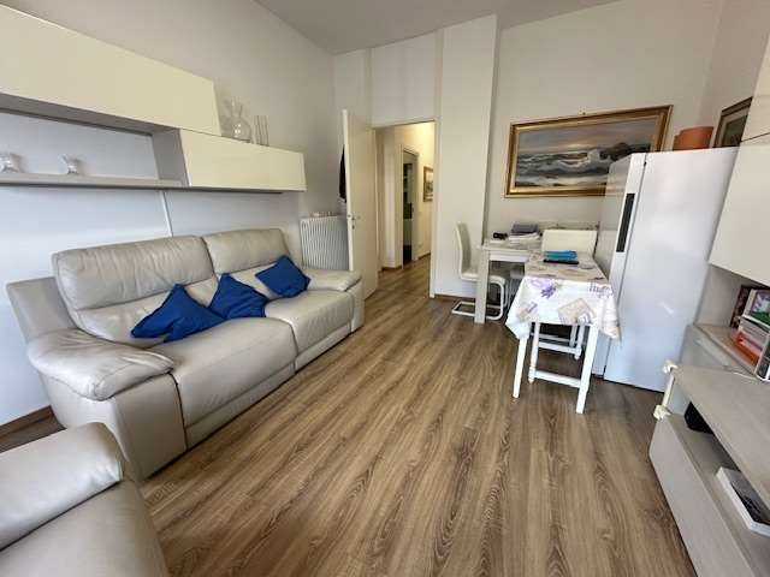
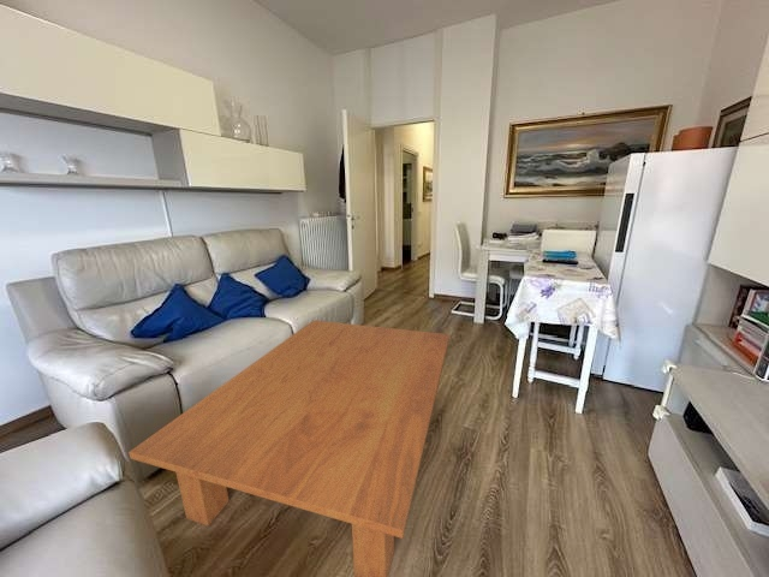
+ coffee table [127,320,451,577]
